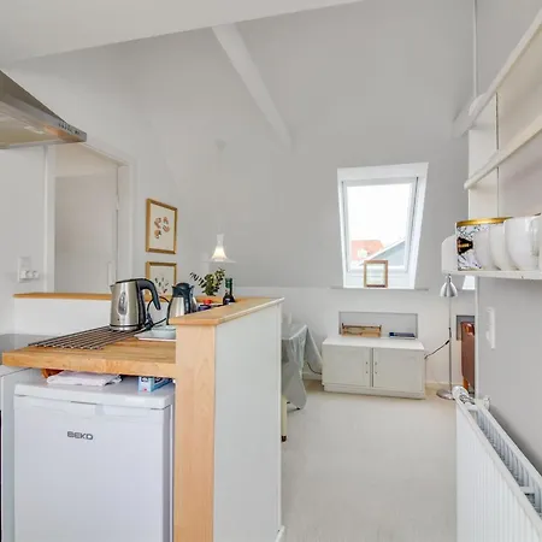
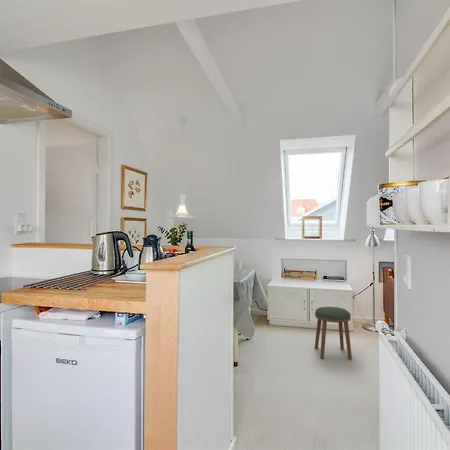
+ stool [314,306,353,361]
